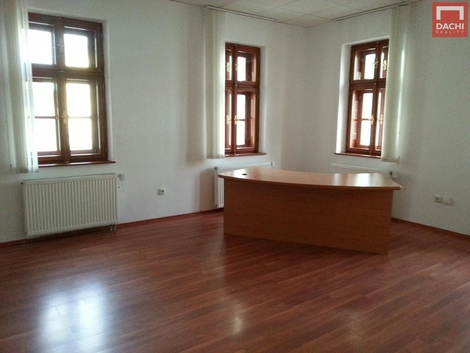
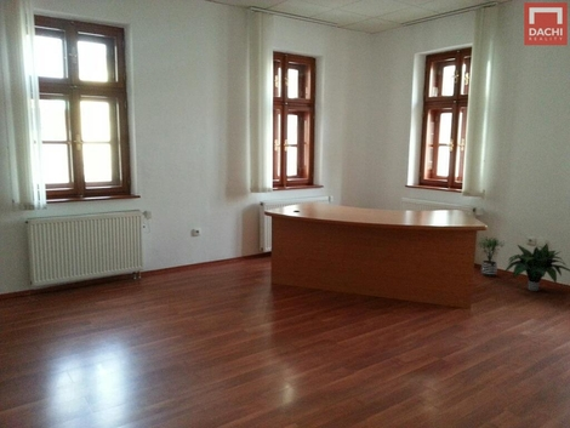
+ potted plant [503,242,570,292]
+ potted plant [475,236,506,278]
